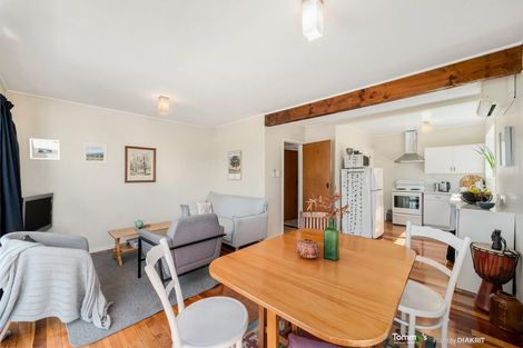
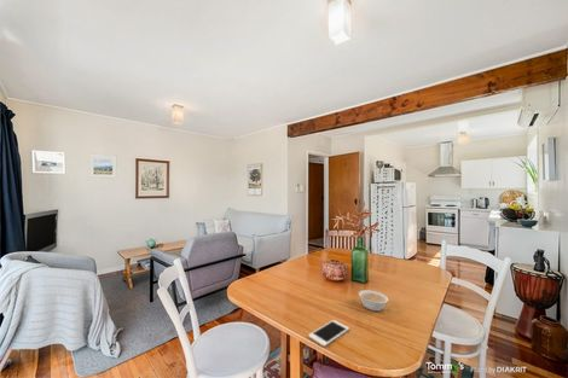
+ cell phone [307,319,350,348]
+ legume [358,289,389,313]
